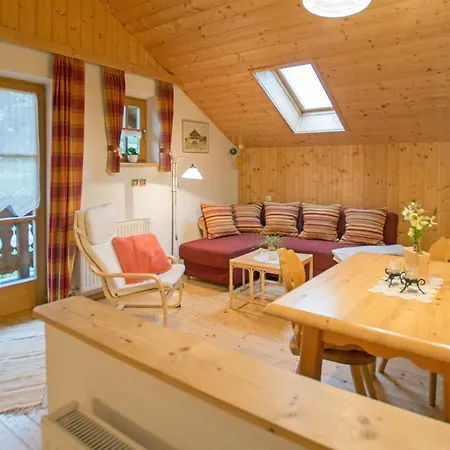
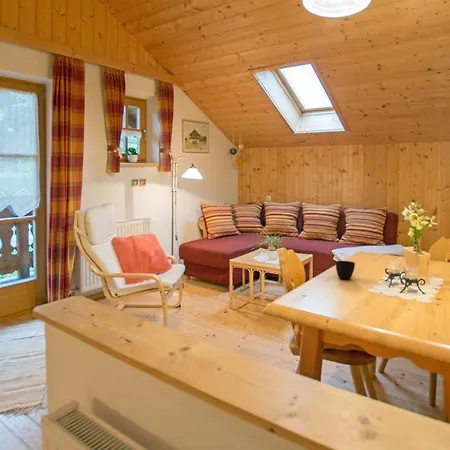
+ cup [335,260,356,280]
